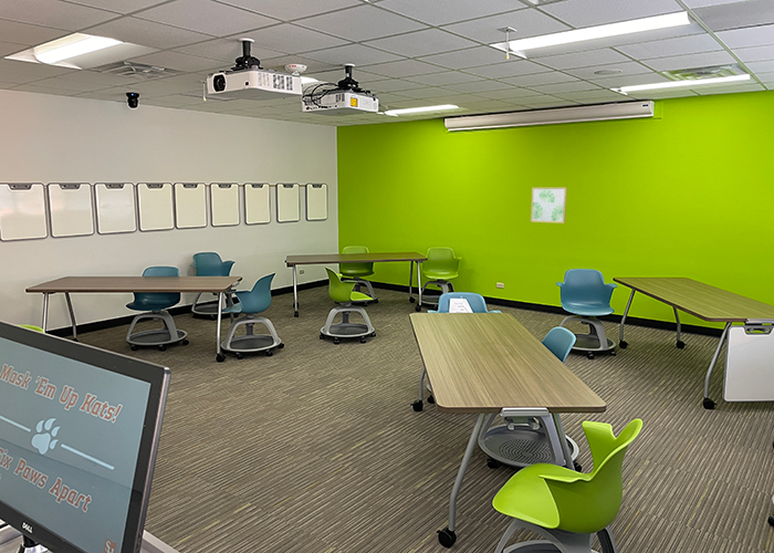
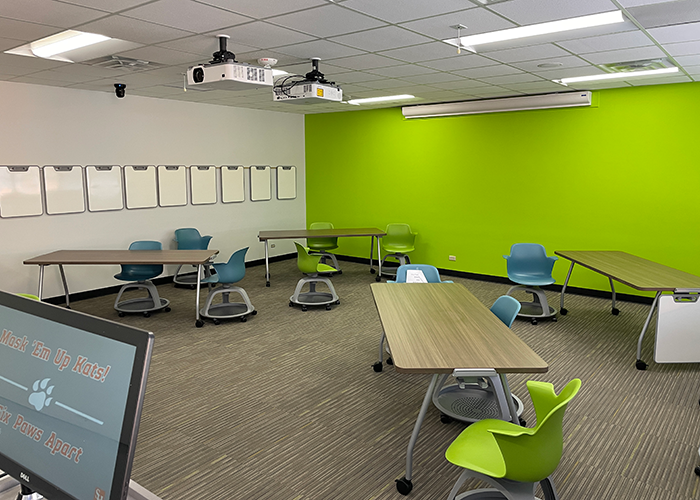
- wall art [530,187,568,225]
